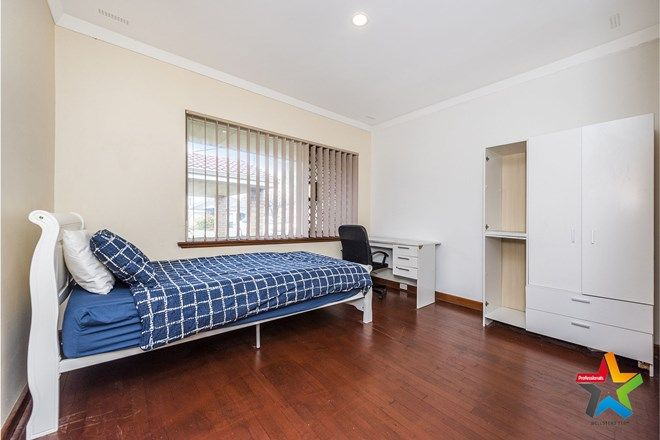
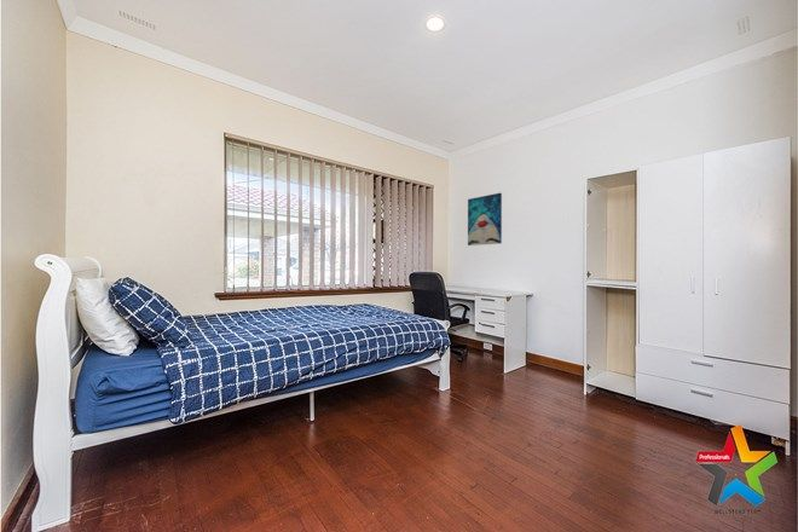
+ wall art [467,192,503,247]
